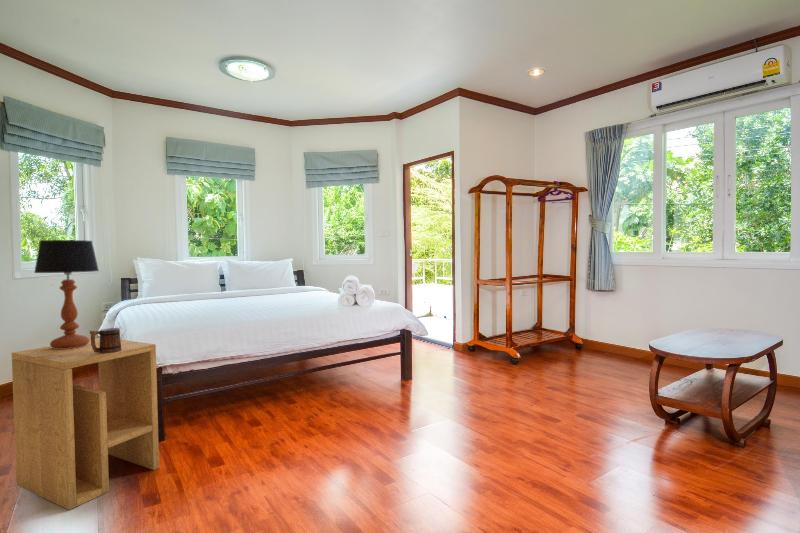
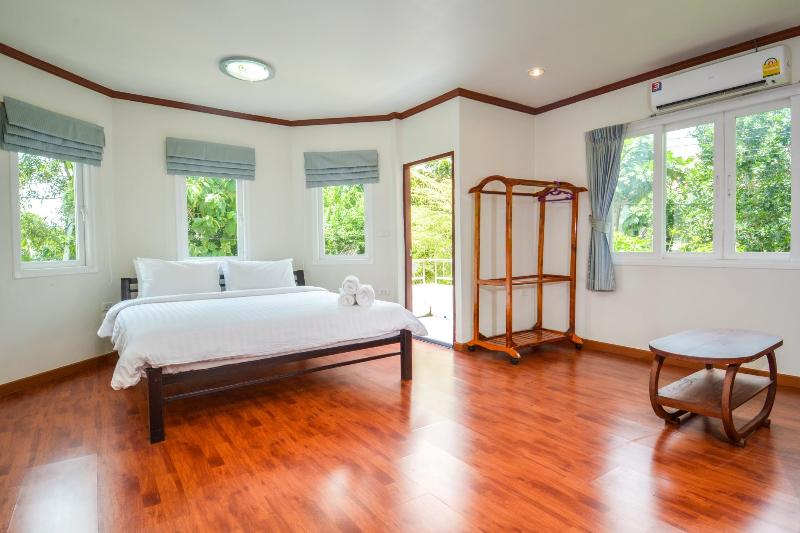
- table lamp [33,239,100,349]
- side table [11,337,160,511]
- mug [89,327,122,353]
